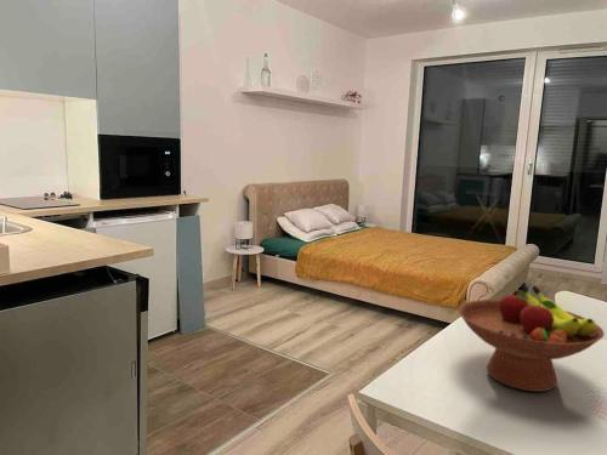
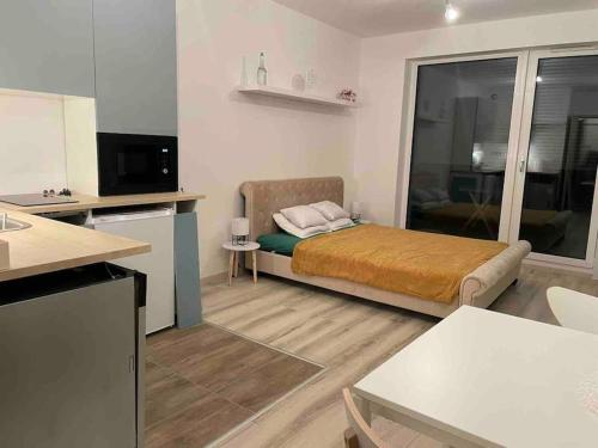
- fruit bowl [458,283,606,393]
